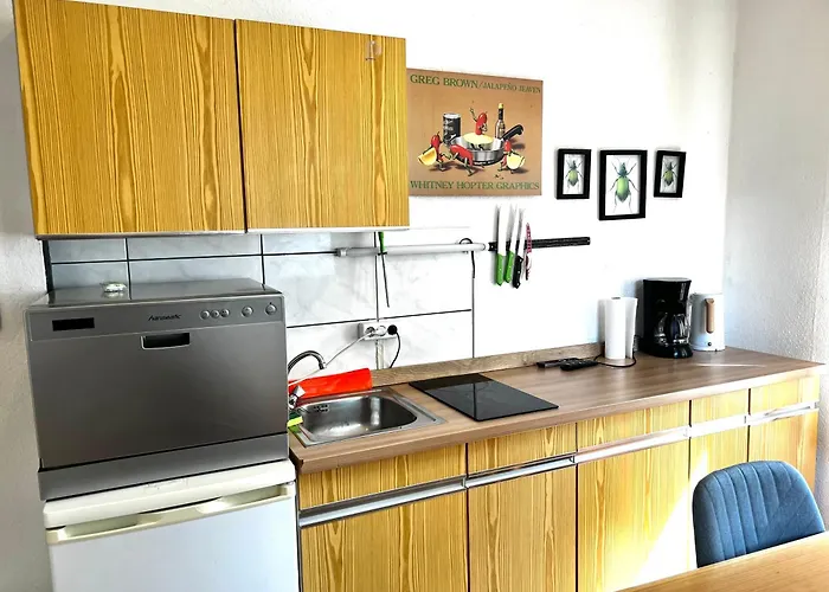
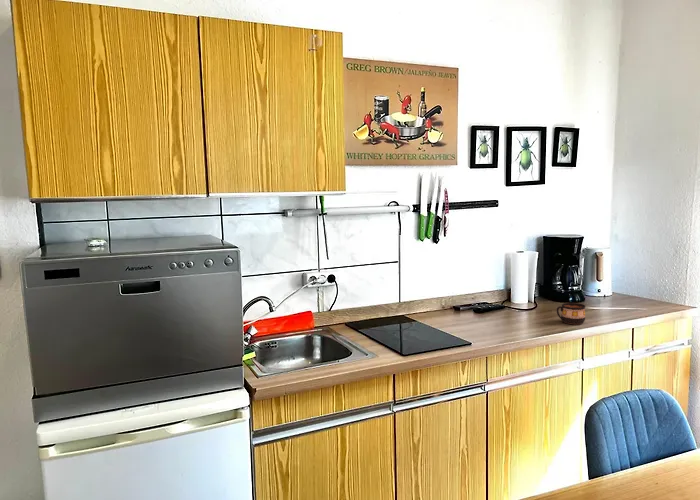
+ cup [555,302,586,325]
